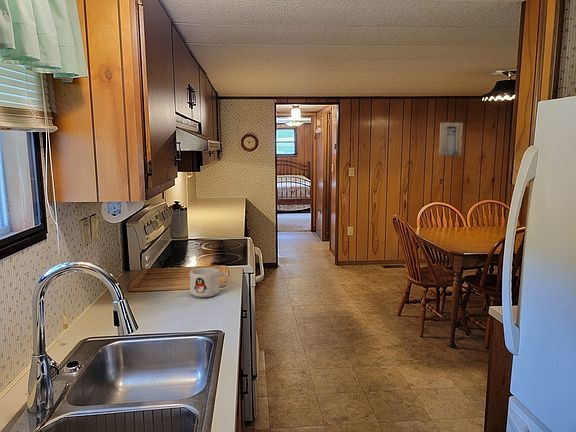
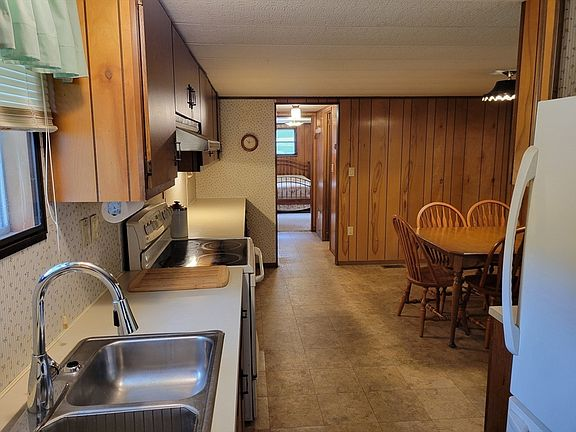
- mug [189,267,231,298]
- wall art [438,122,464,157]
